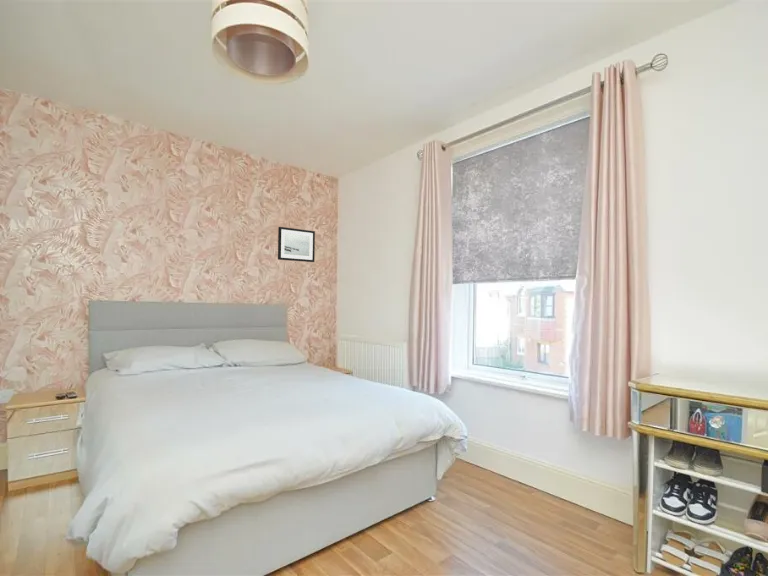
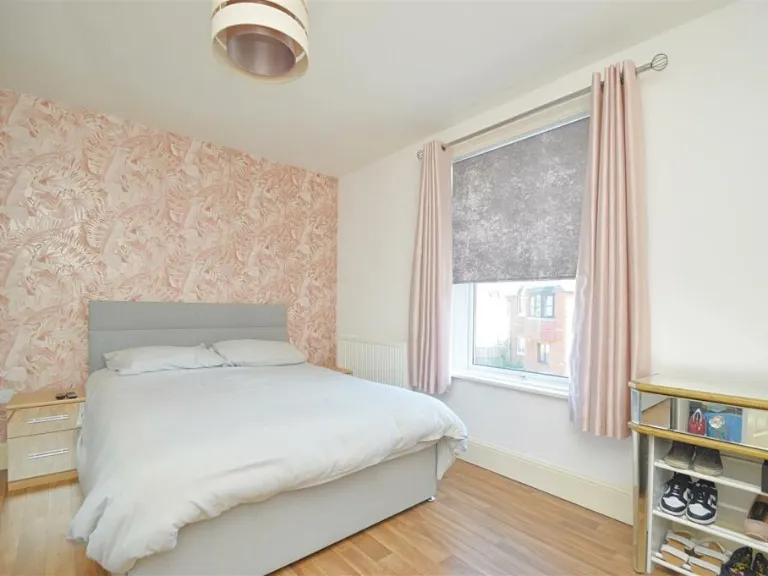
- wall art [277,226,316,263]
